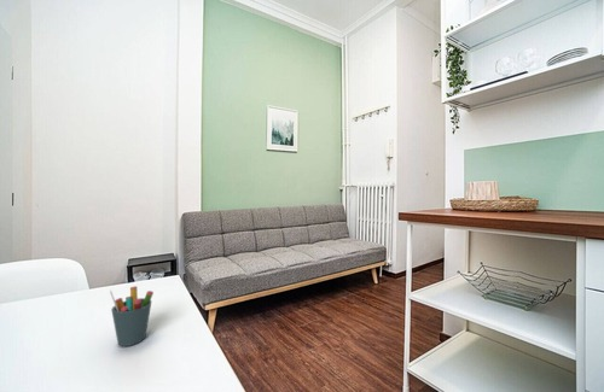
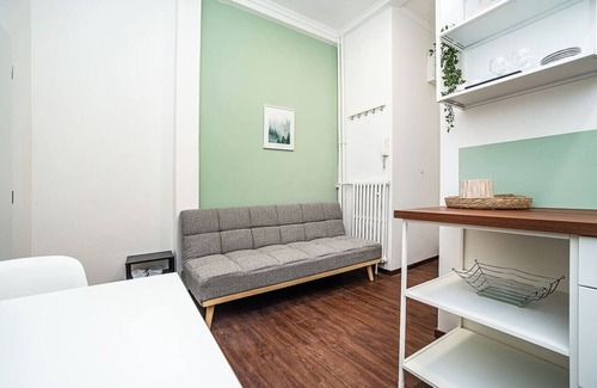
- pen holder [109,285,155,347]
